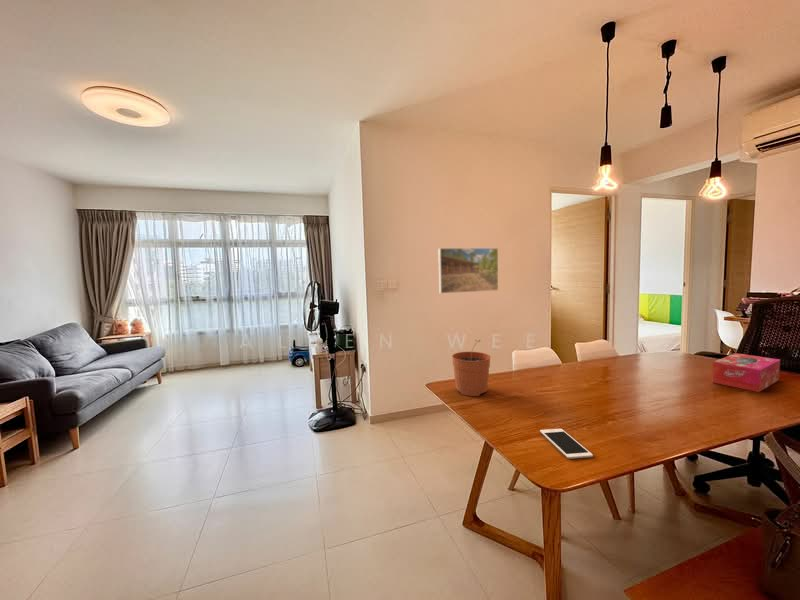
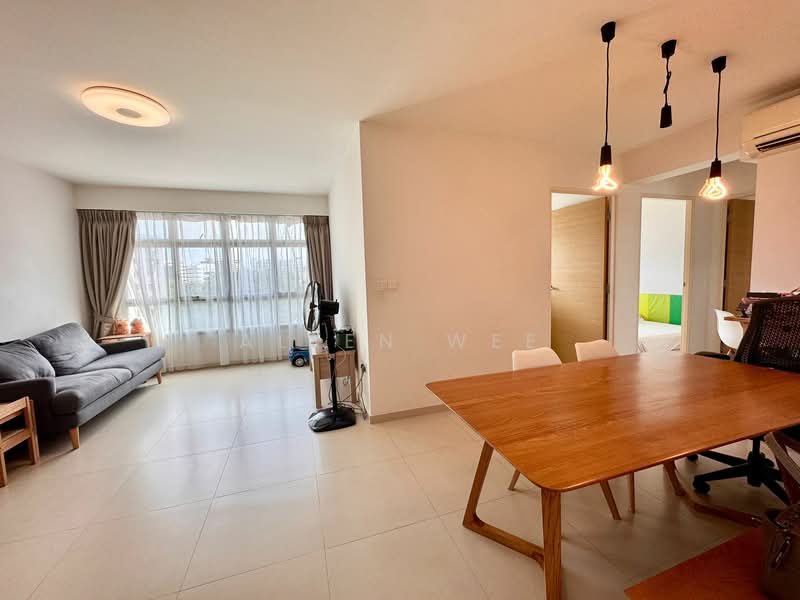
- tissue box [711,352,781,393]
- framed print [437,247,499,294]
- cell phone [539,428,594,460]
- plant pot [451,339,491,397]
